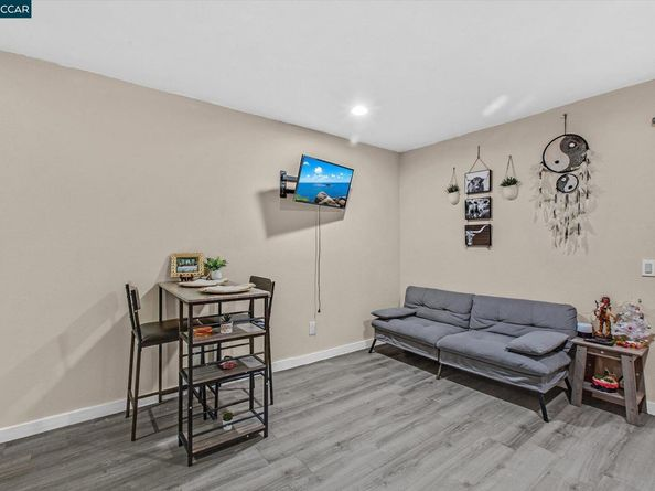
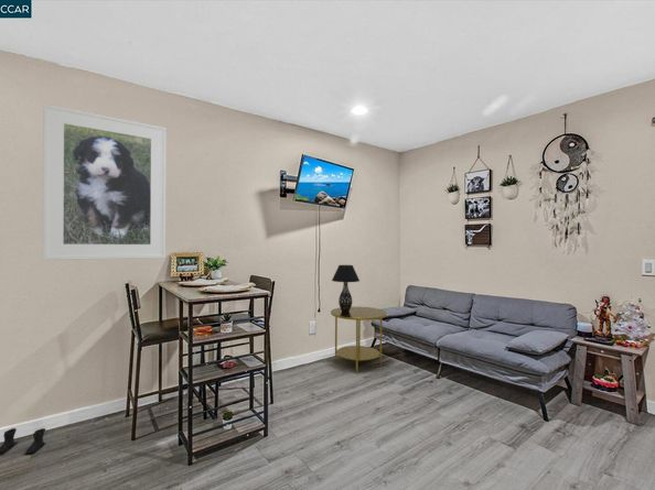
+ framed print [42,102,168,261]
+ side table [330,305,388,373]
+ boots [0,427,46,456]
+ table lamp [331,264,361,312]
